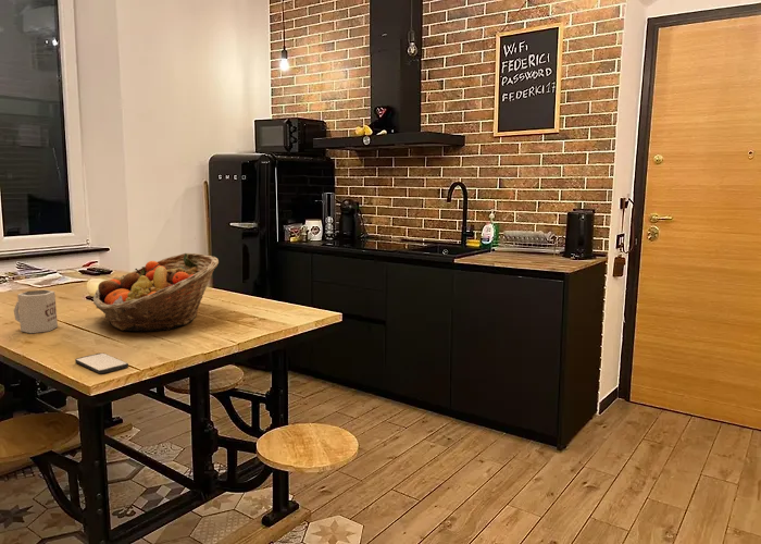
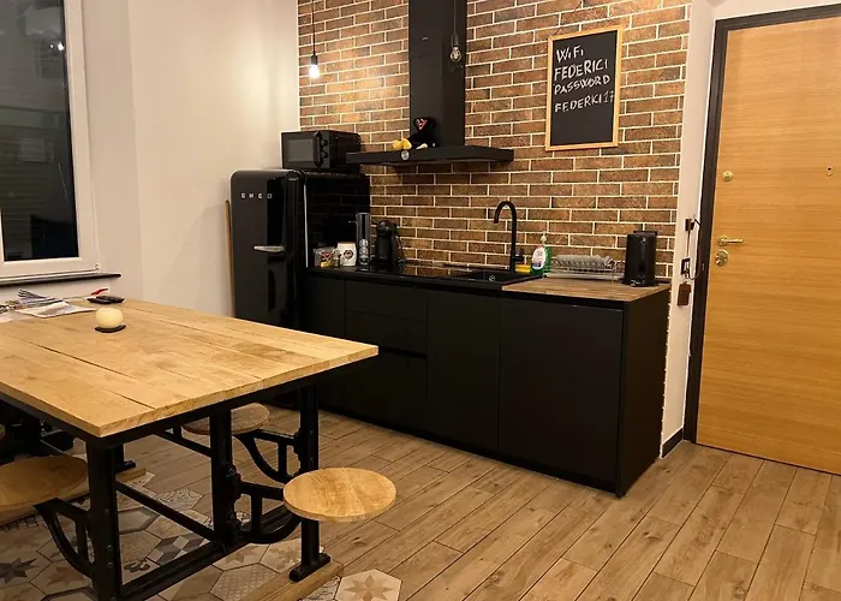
- mug [13,289,59,334]
- smartphone [74,351,129,374]
- fruit basket [92,252,220,333]
